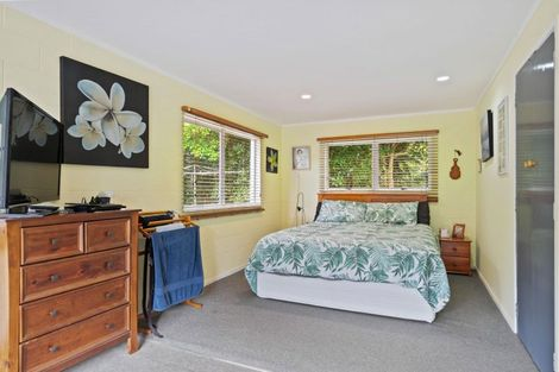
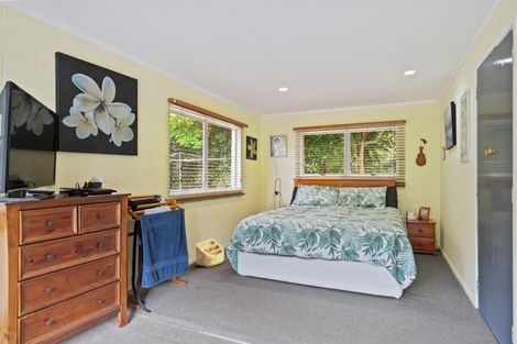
+ basket [195,238,226,268]
